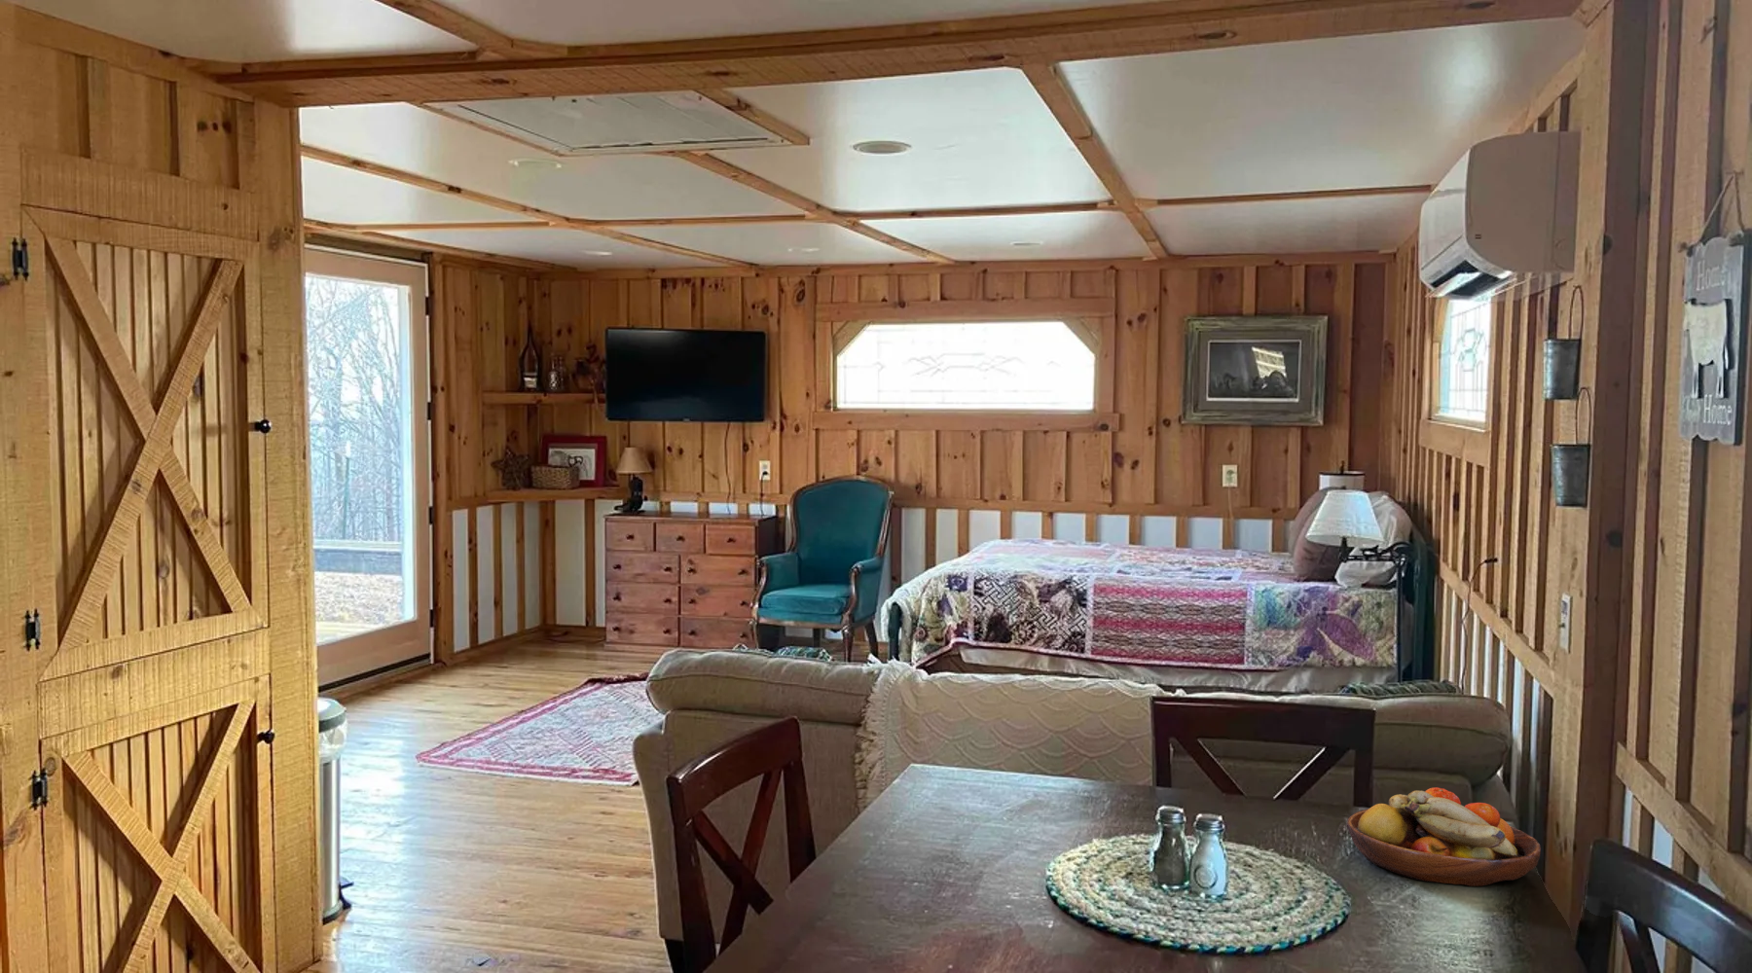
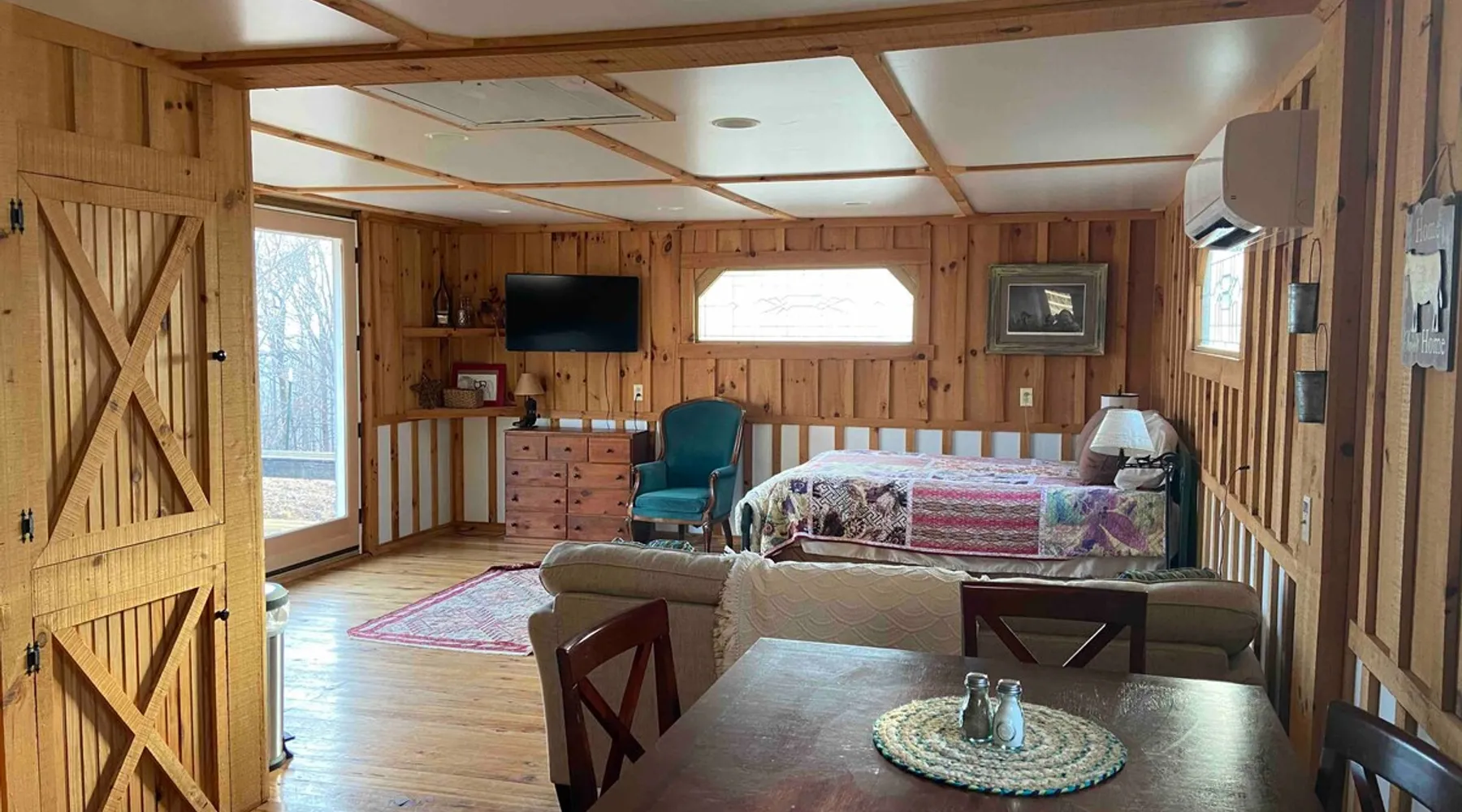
- fruit bowl [1345,786,1542,888]
